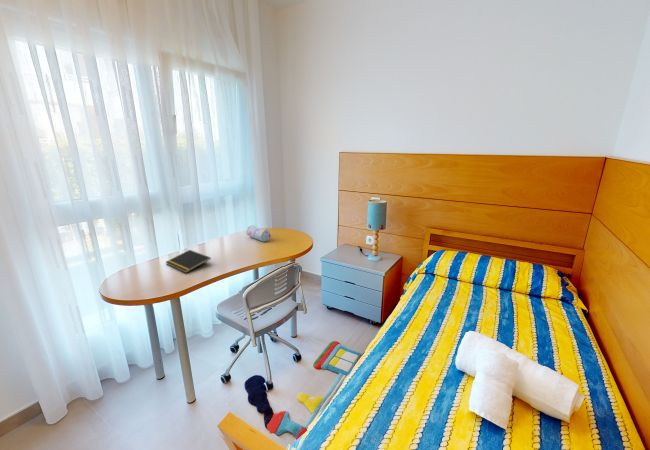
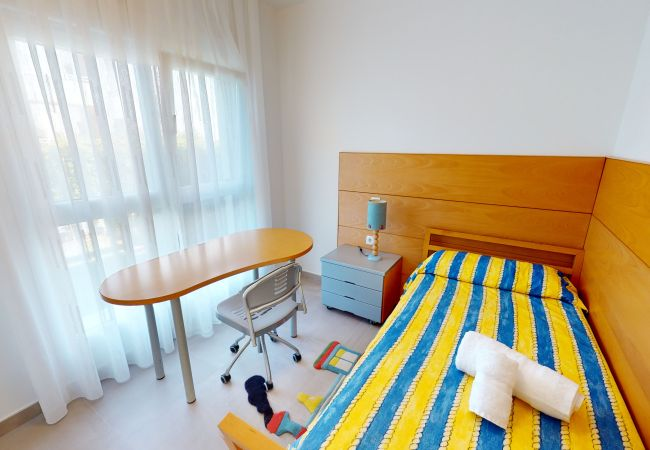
- notepad [165,249,212,274]
- pencil case [245,224,271,242]
